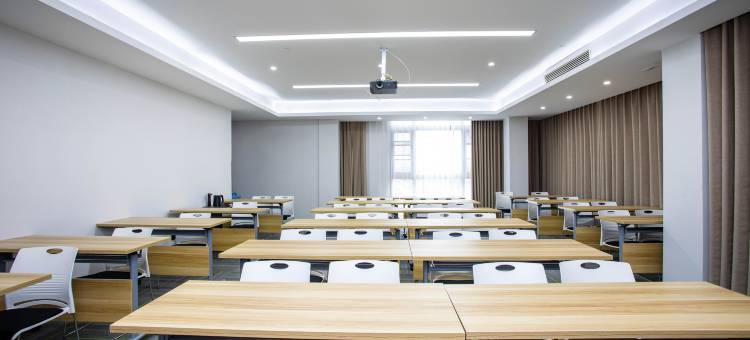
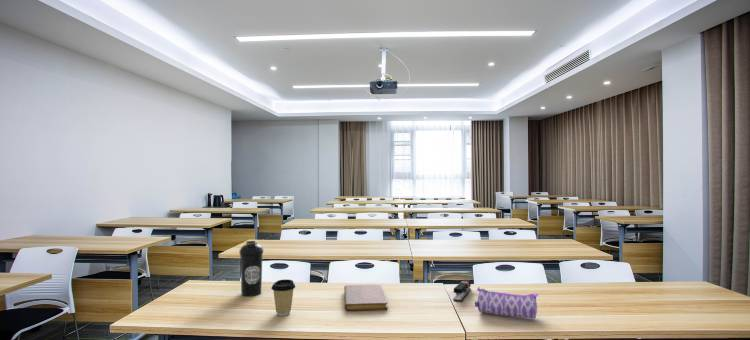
+ stapler [452,279,472,303]
+ water bottle [239,240,264,297]
+ coffee cup [271,278,296,317]
+ notebook [343,284,389,311]
+ pencil case [474,286,539,320]
